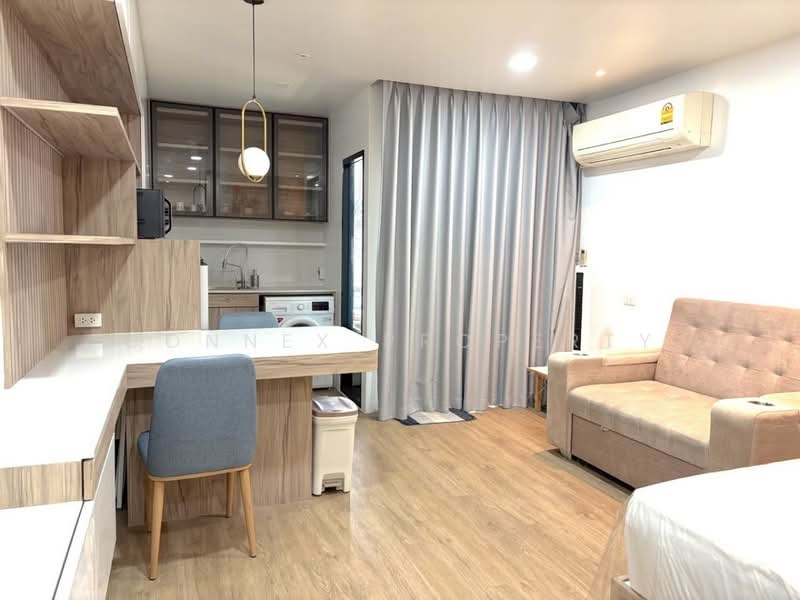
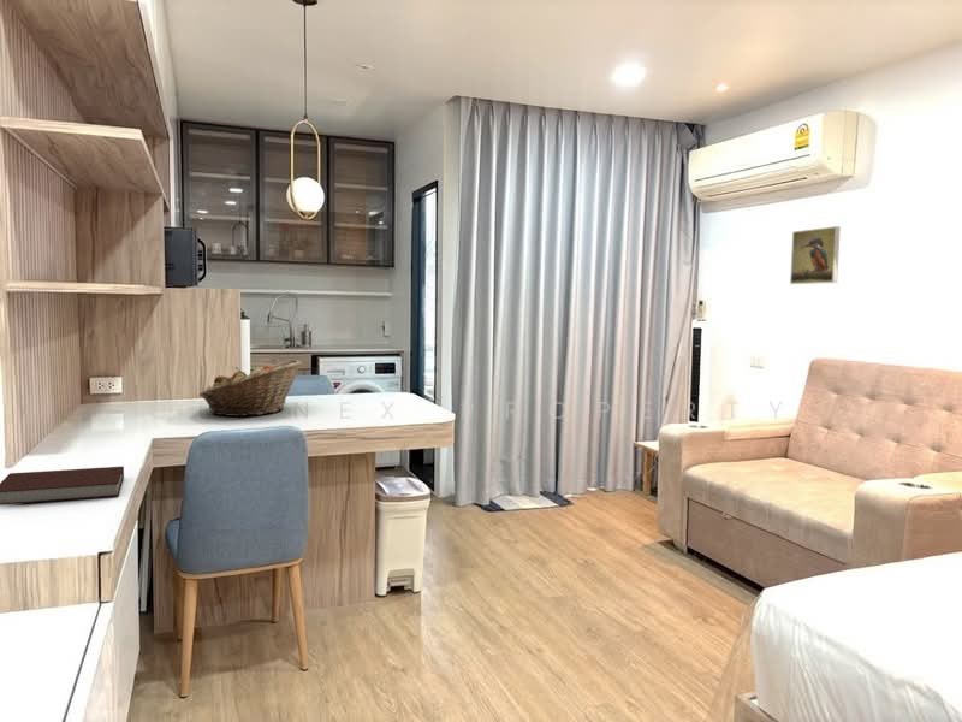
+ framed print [789,225,842,285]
+ fruit basket [198,359,303,418]
+ notebook [0,466,125,507]
